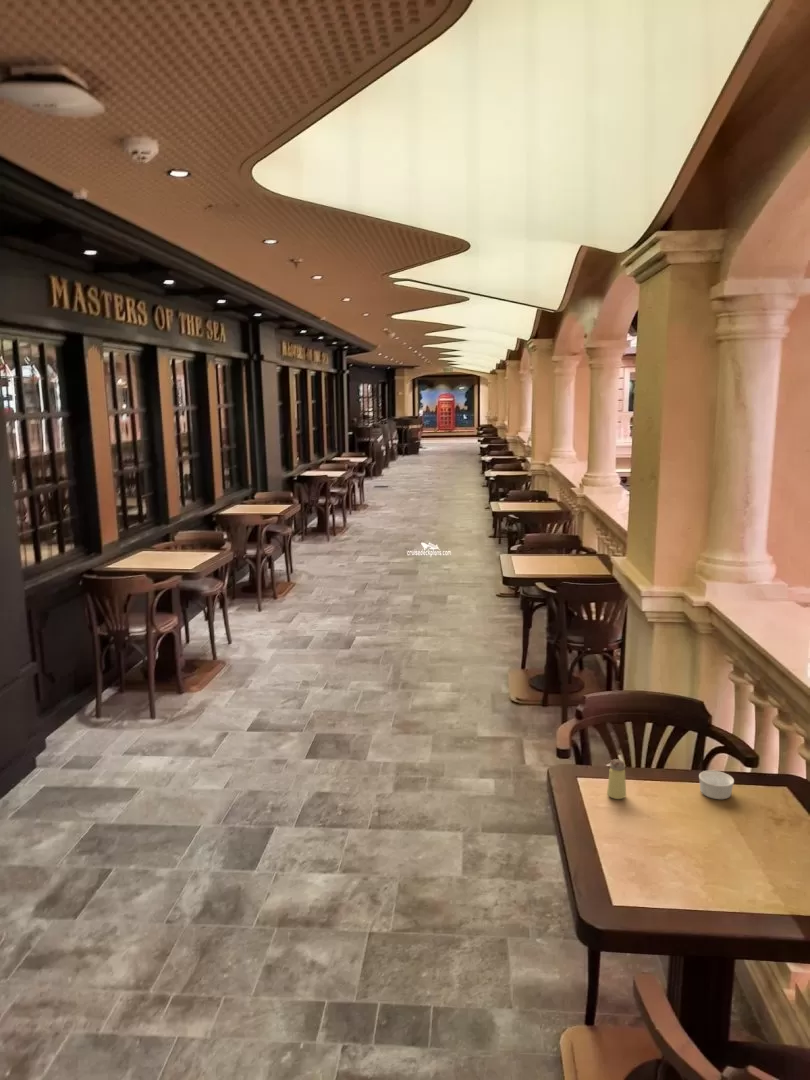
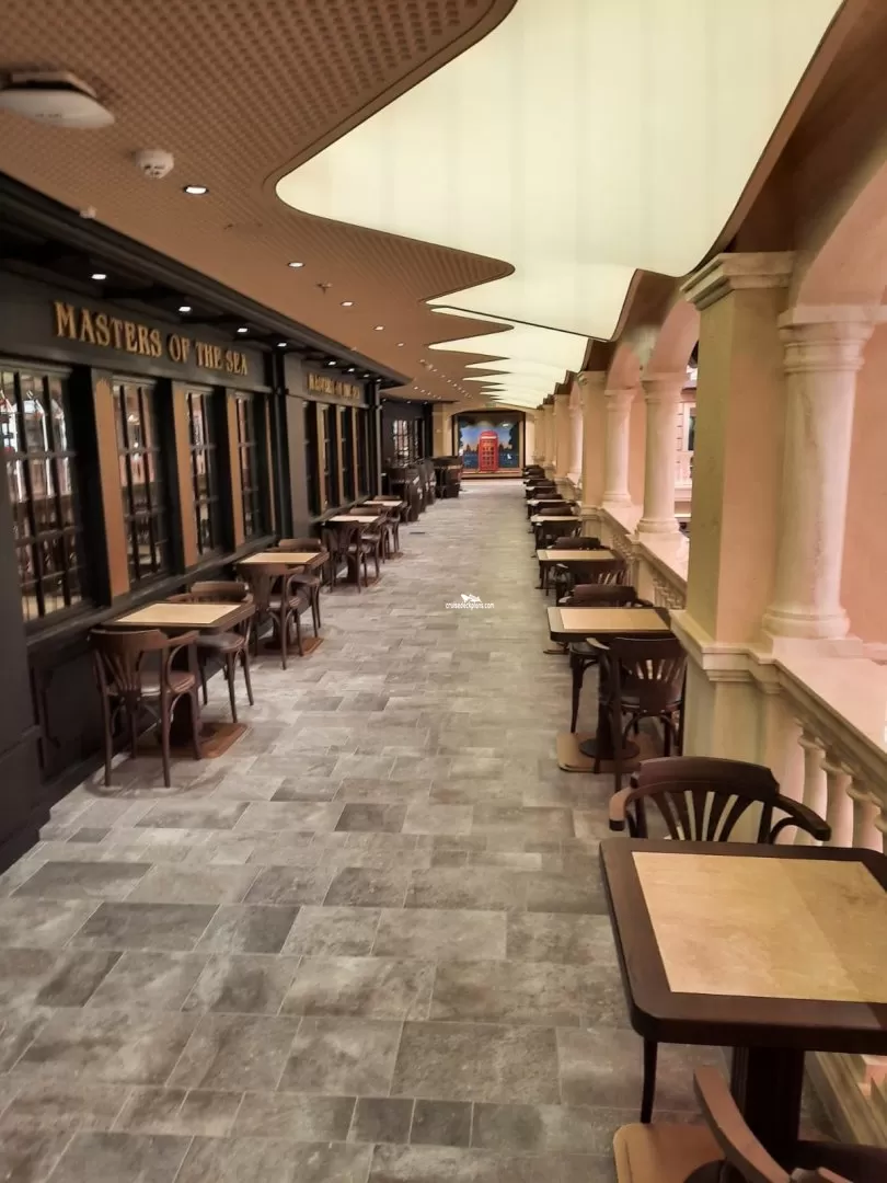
- saltshaker [606,758,627,800]
- ramekin [698,770,735,800]
